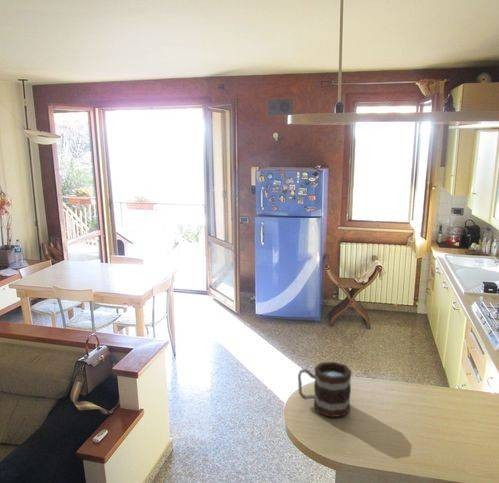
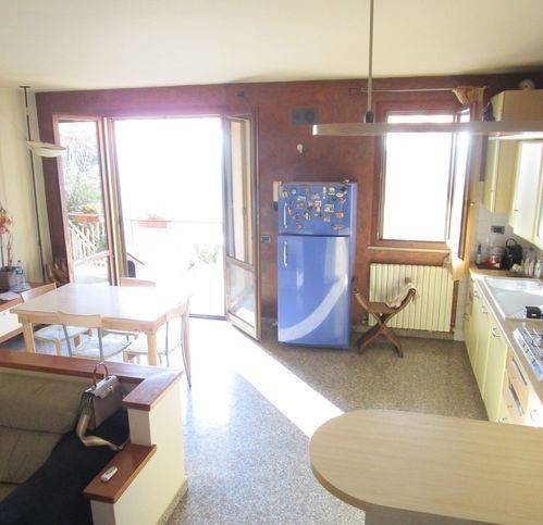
- mug [297,361,353,418]
